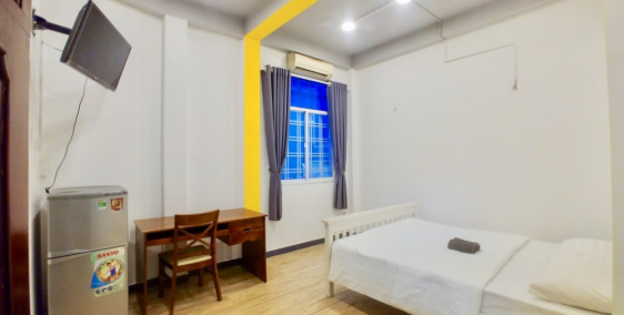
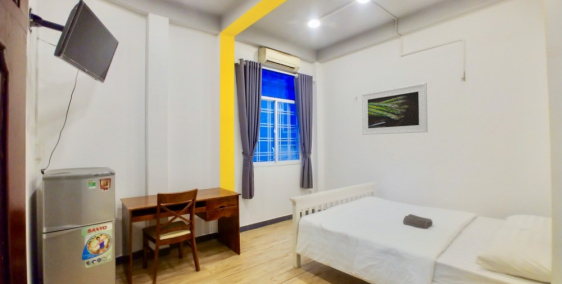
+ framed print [361,82,429,136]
